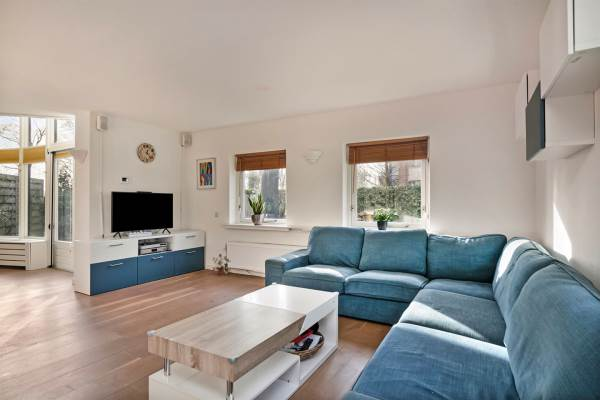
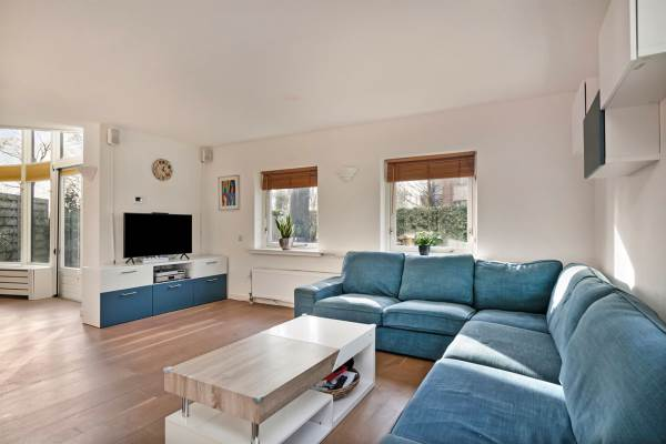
- potted plant [212,253,230,276]
